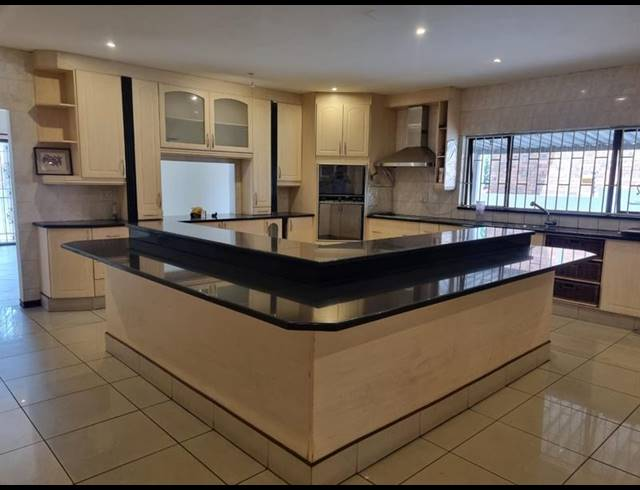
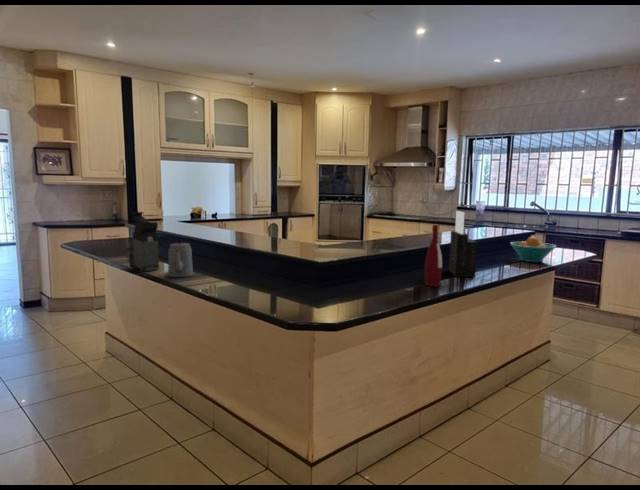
+ knife block [448,210,478,278]
+ coffee maker [130,211,160,272]
+ alcohol [423,224,443,288]
+ teapot [167,238,194,278]
+ fruit bowl [509,236,558,263]
